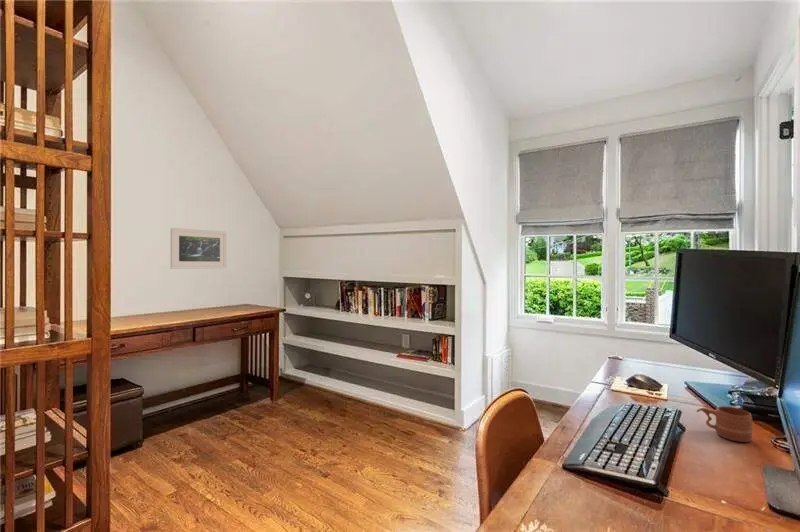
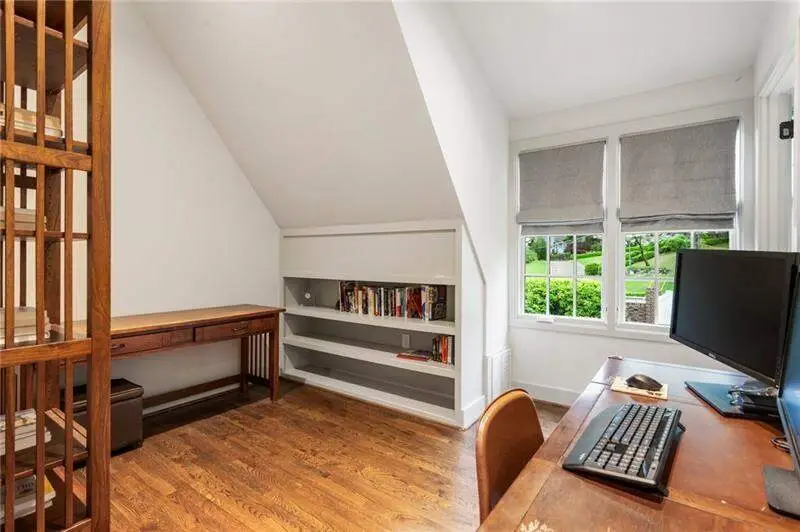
- mug [695,405,753,443]
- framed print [169,227,228,270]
